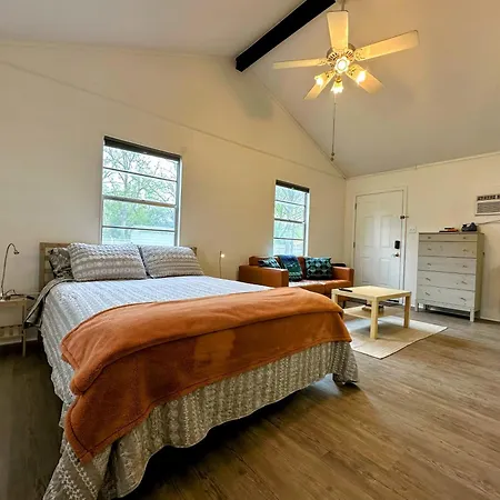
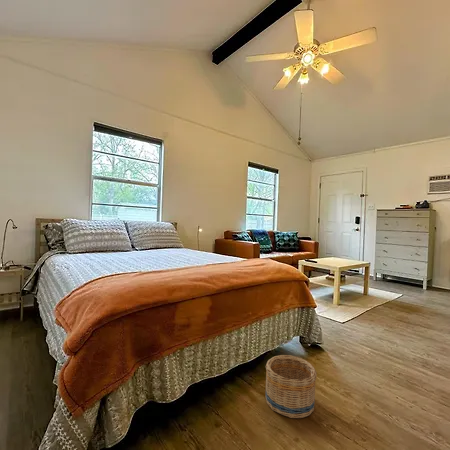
+ basket [265,354,318,419]
